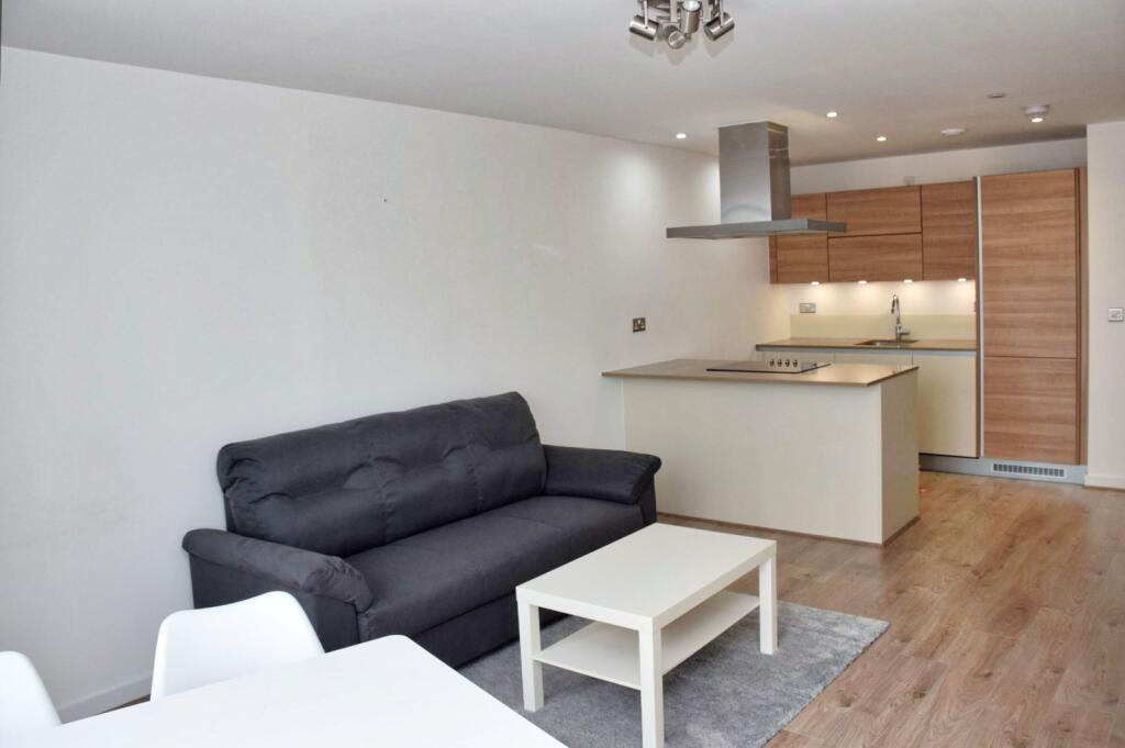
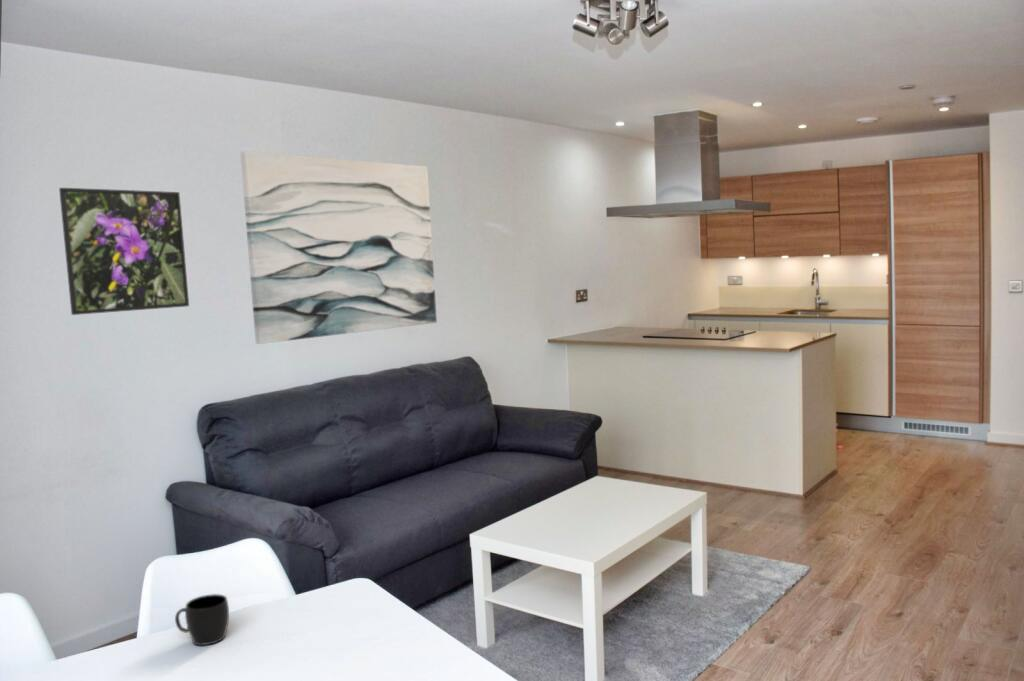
+ wall art [239,150,438,345]
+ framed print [58,187,190,316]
+ mug [174,593,230,647]
